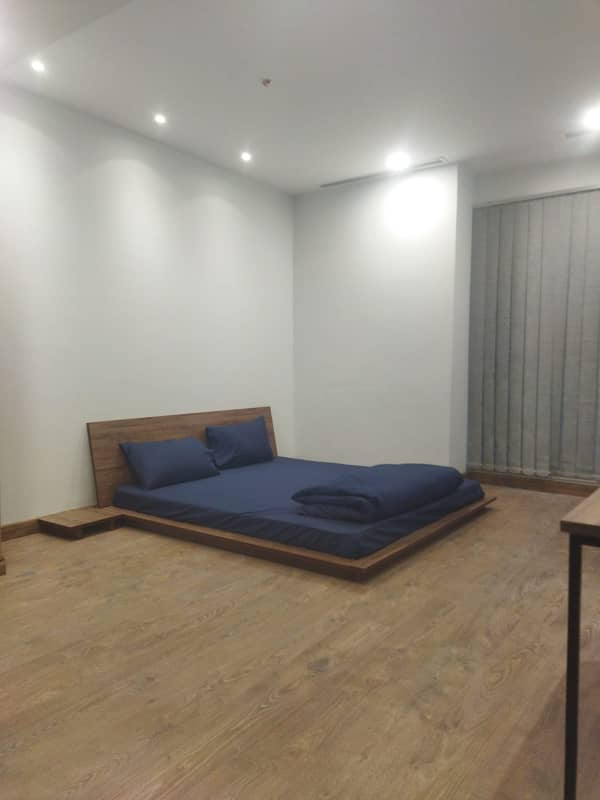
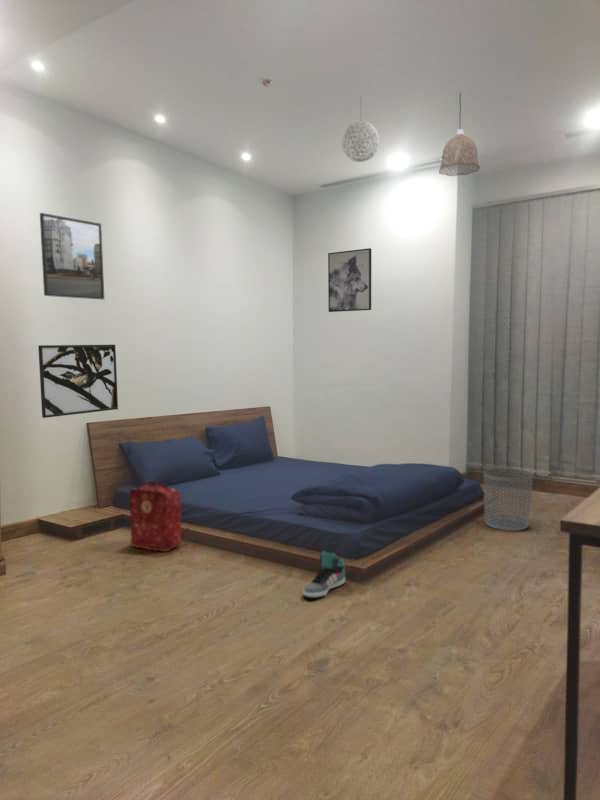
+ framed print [39,212,105,300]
+ pendant lamp [438,92,481,177]
+ waste bin [483,467,534,532]
+ sneaker [302,550,346,599]
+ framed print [37,344,119,419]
+ pendant light [341,91,380,163]
+ wall art [327,247,372,313]
+ backpack [128,479,191,553]
